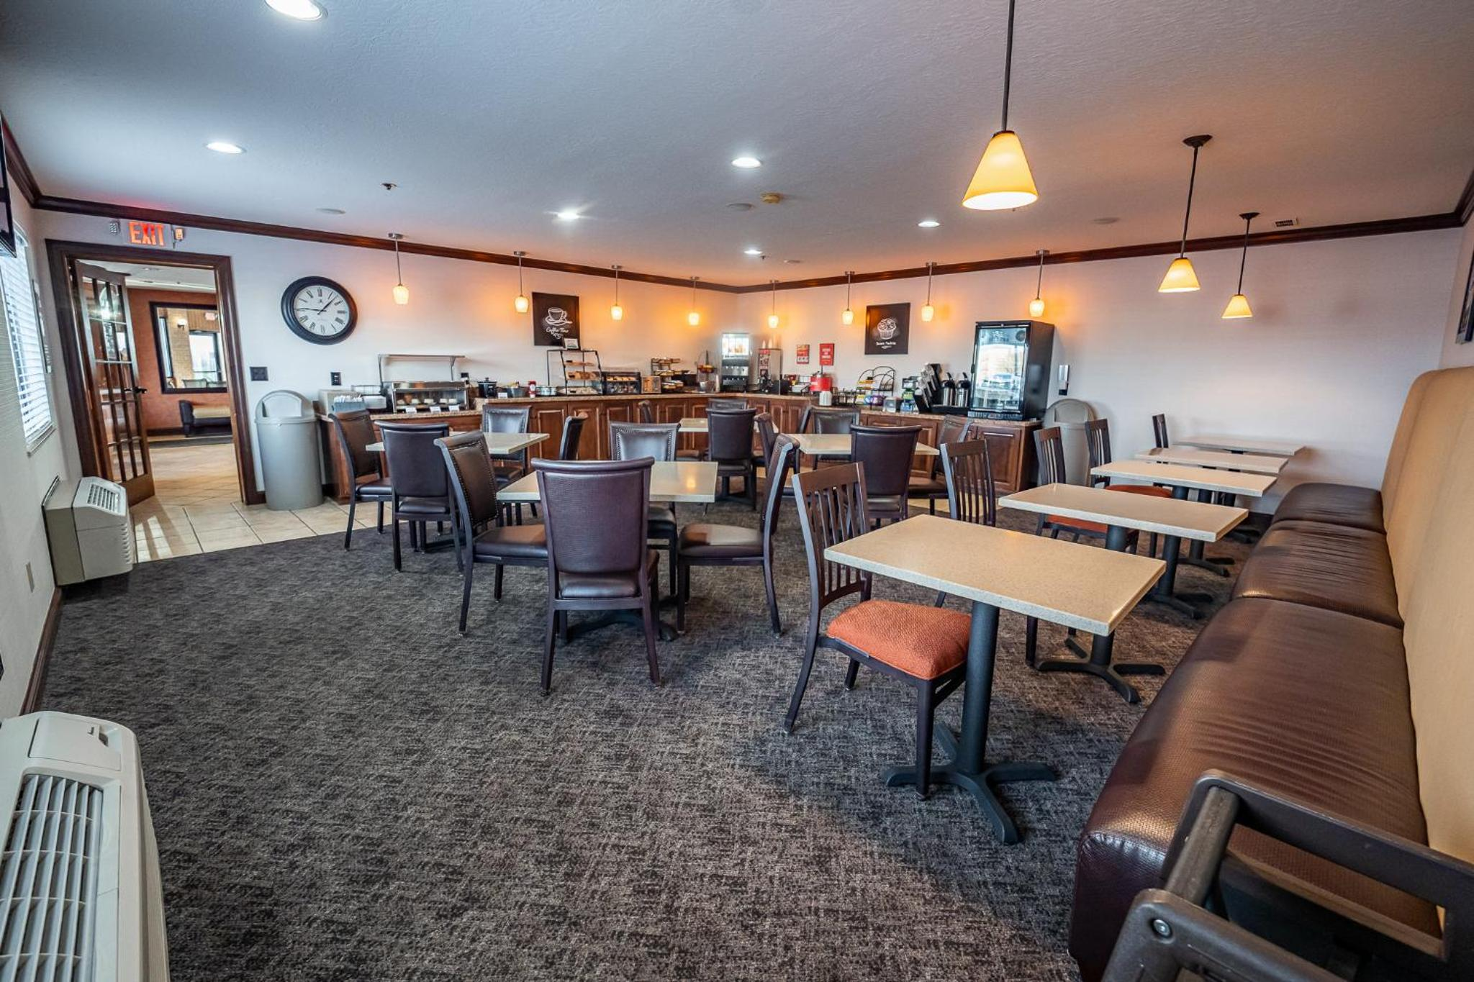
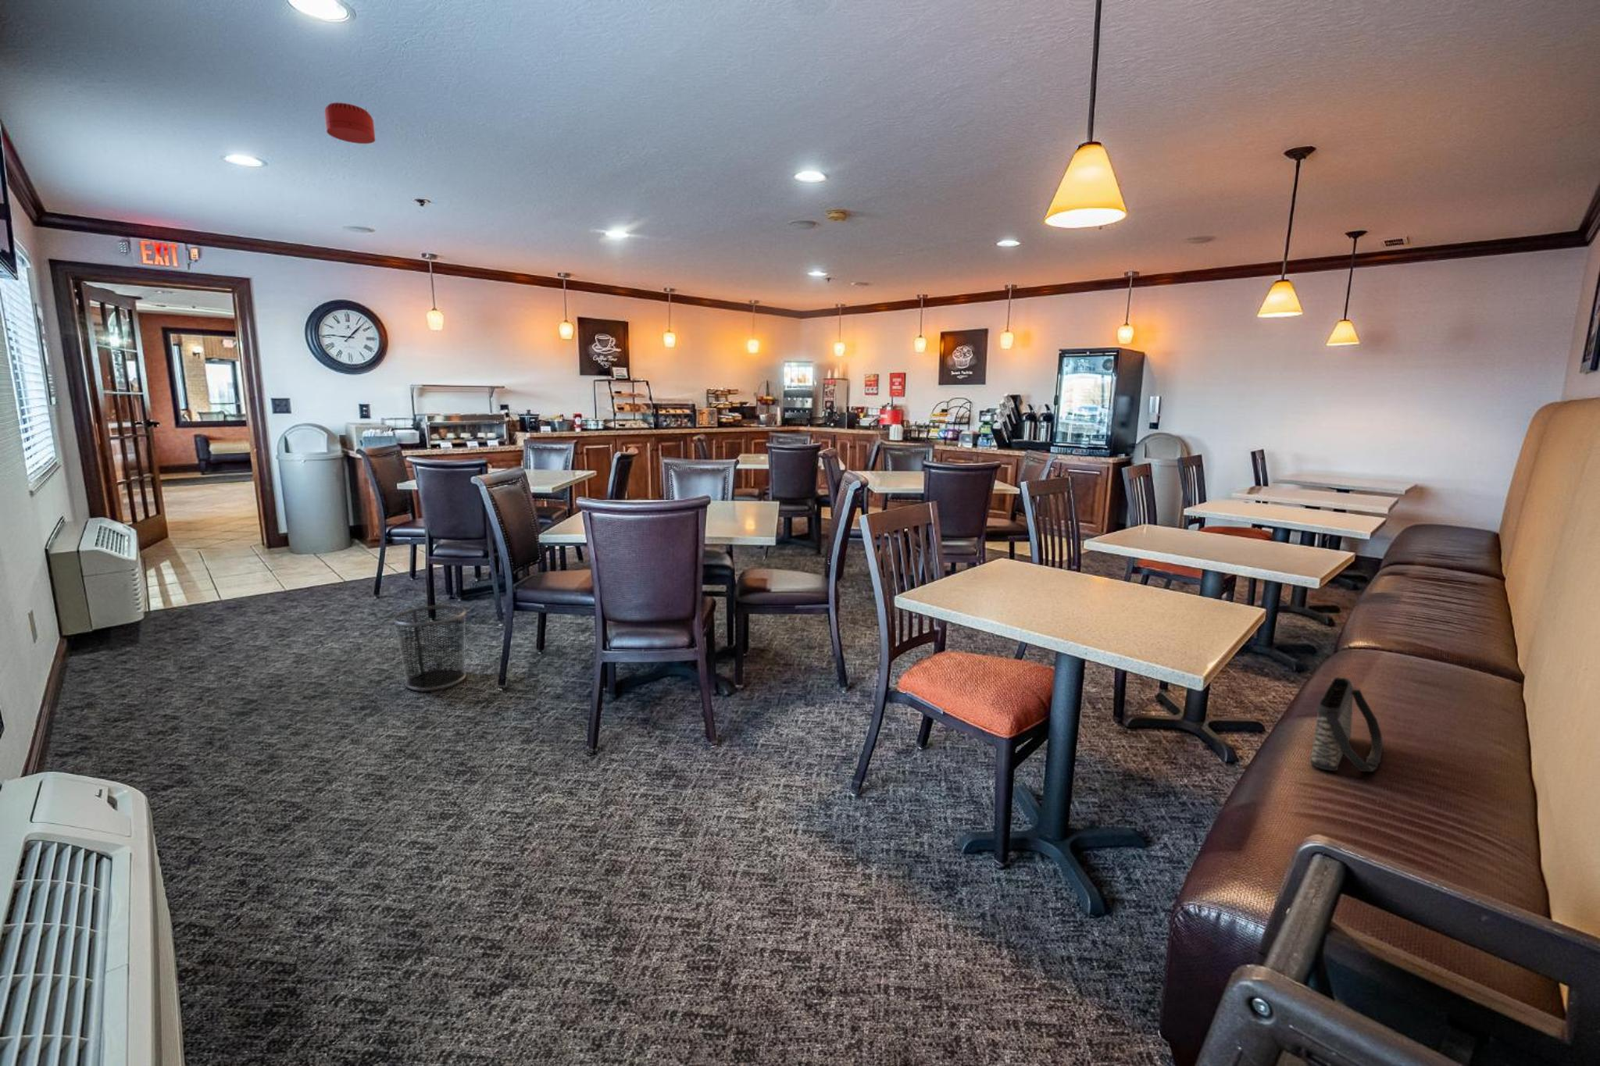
+ handbag [1310,676,1383,772]
+ smoke detector [324,101,376,144]
+ waste bin [391,604,468,691]
